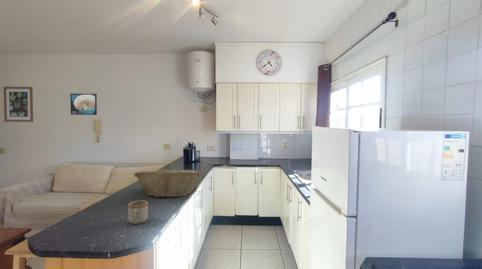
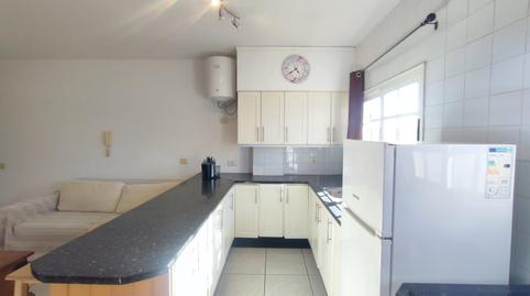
- mug [127,199,149,225]
- wall art [2,86,34,123]
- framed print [69,93,98,116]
- fruit basket [133,167,202,198]
